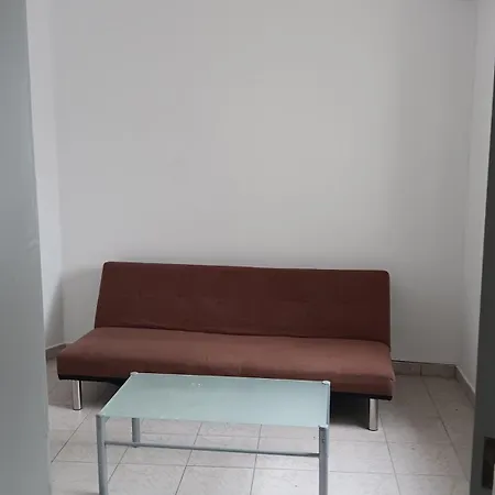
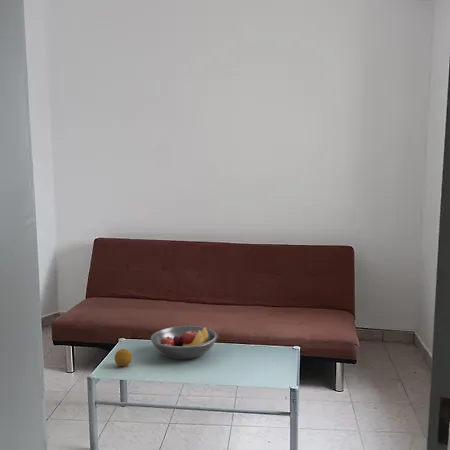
+ fruit [114,348,133,367]
+ fruit bowl [150,325,218,360]
